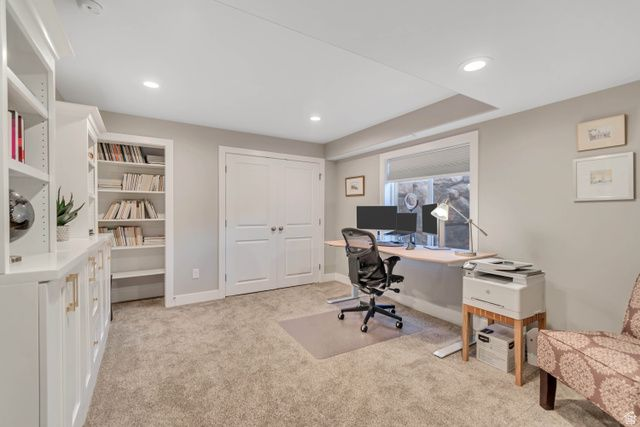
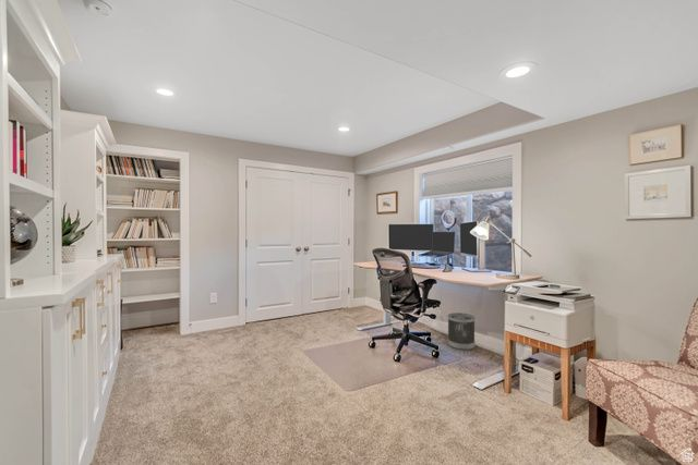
+ wastebasket [447,311,477,351]
